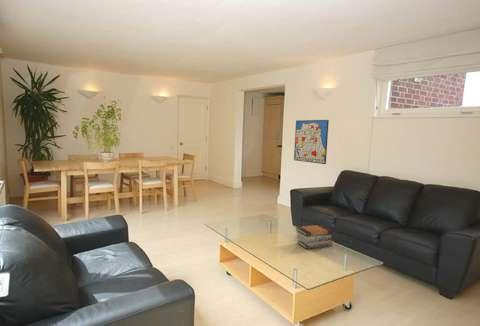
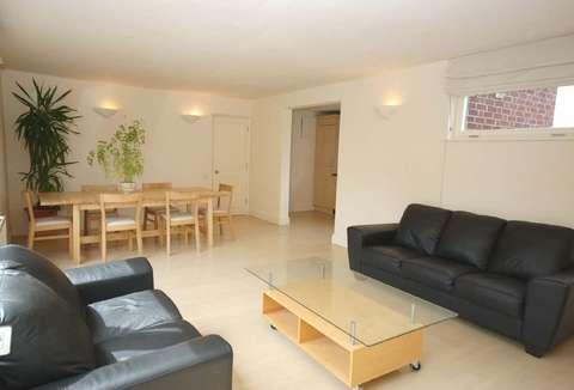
- wall art [293,119,330,165]
- book stack [295,224,334,250]
